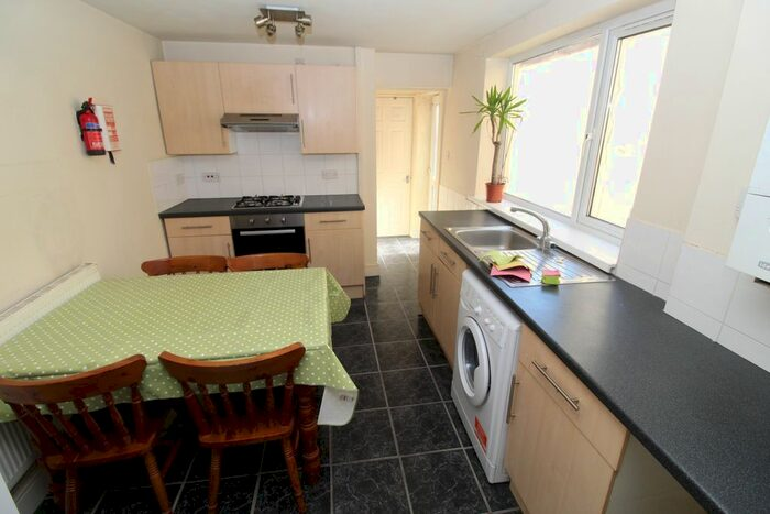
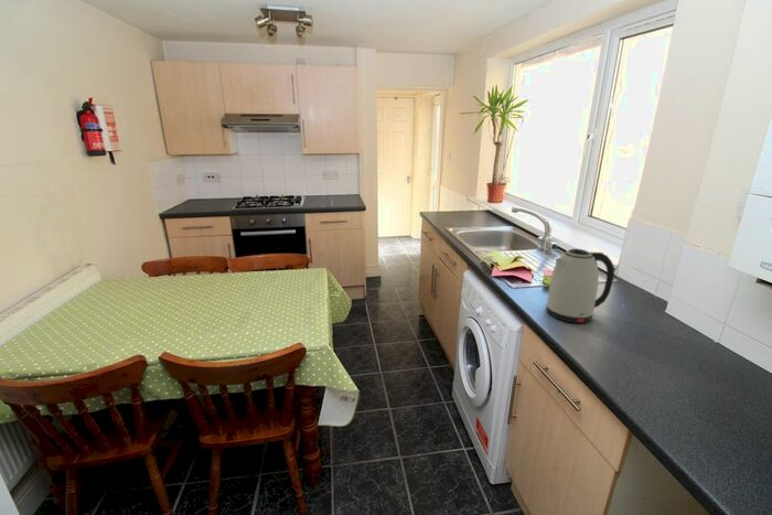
+ kettle [545,248,615,324]
